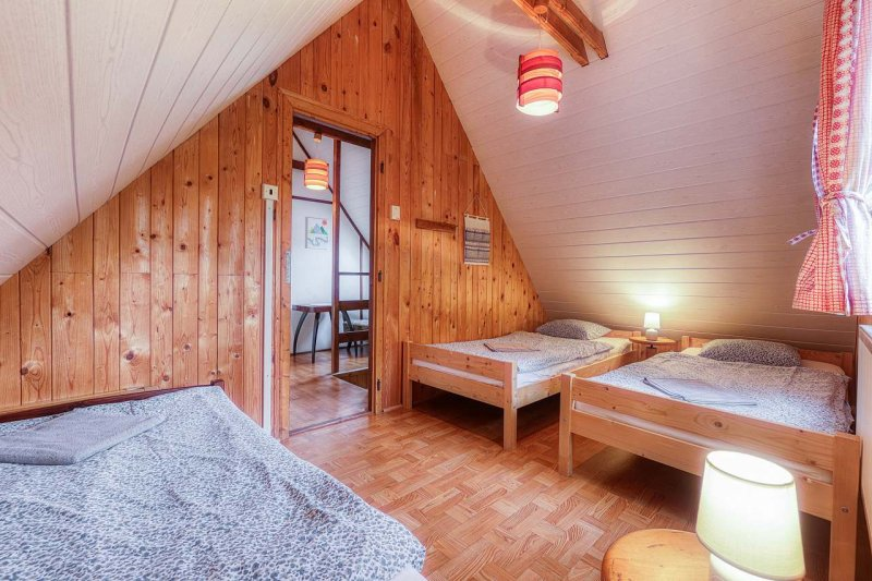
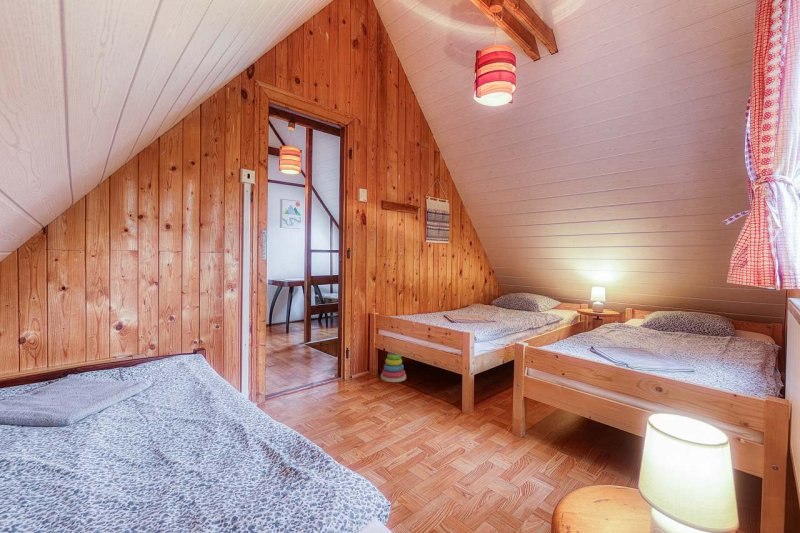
+ stacking toy [380,351,407,383]
